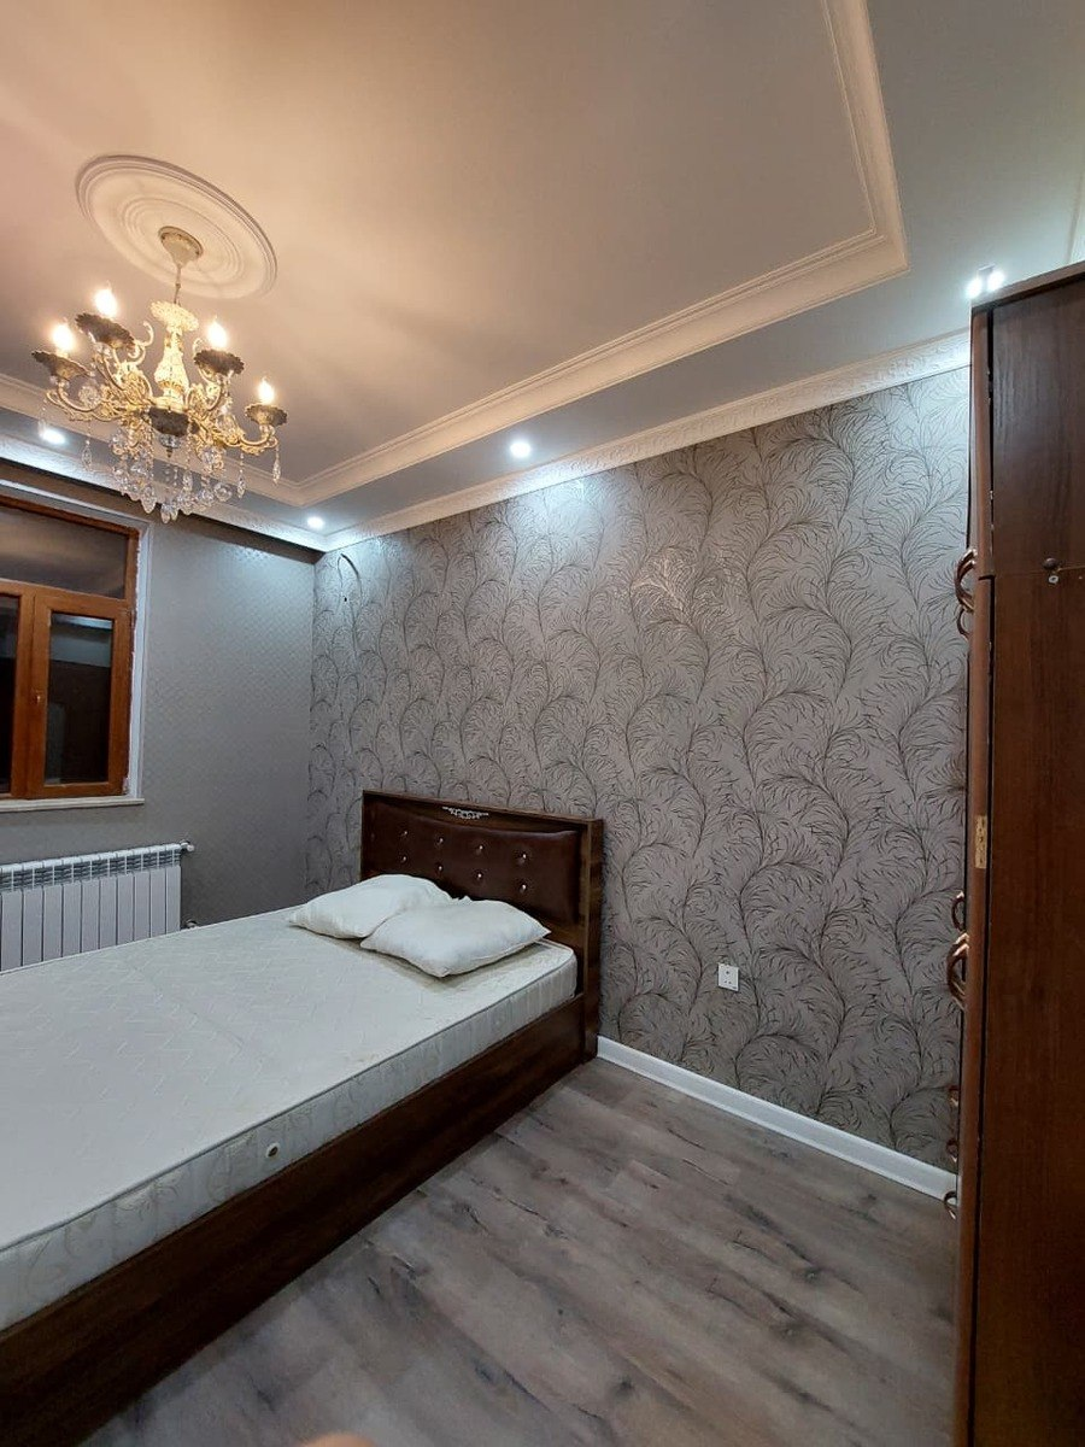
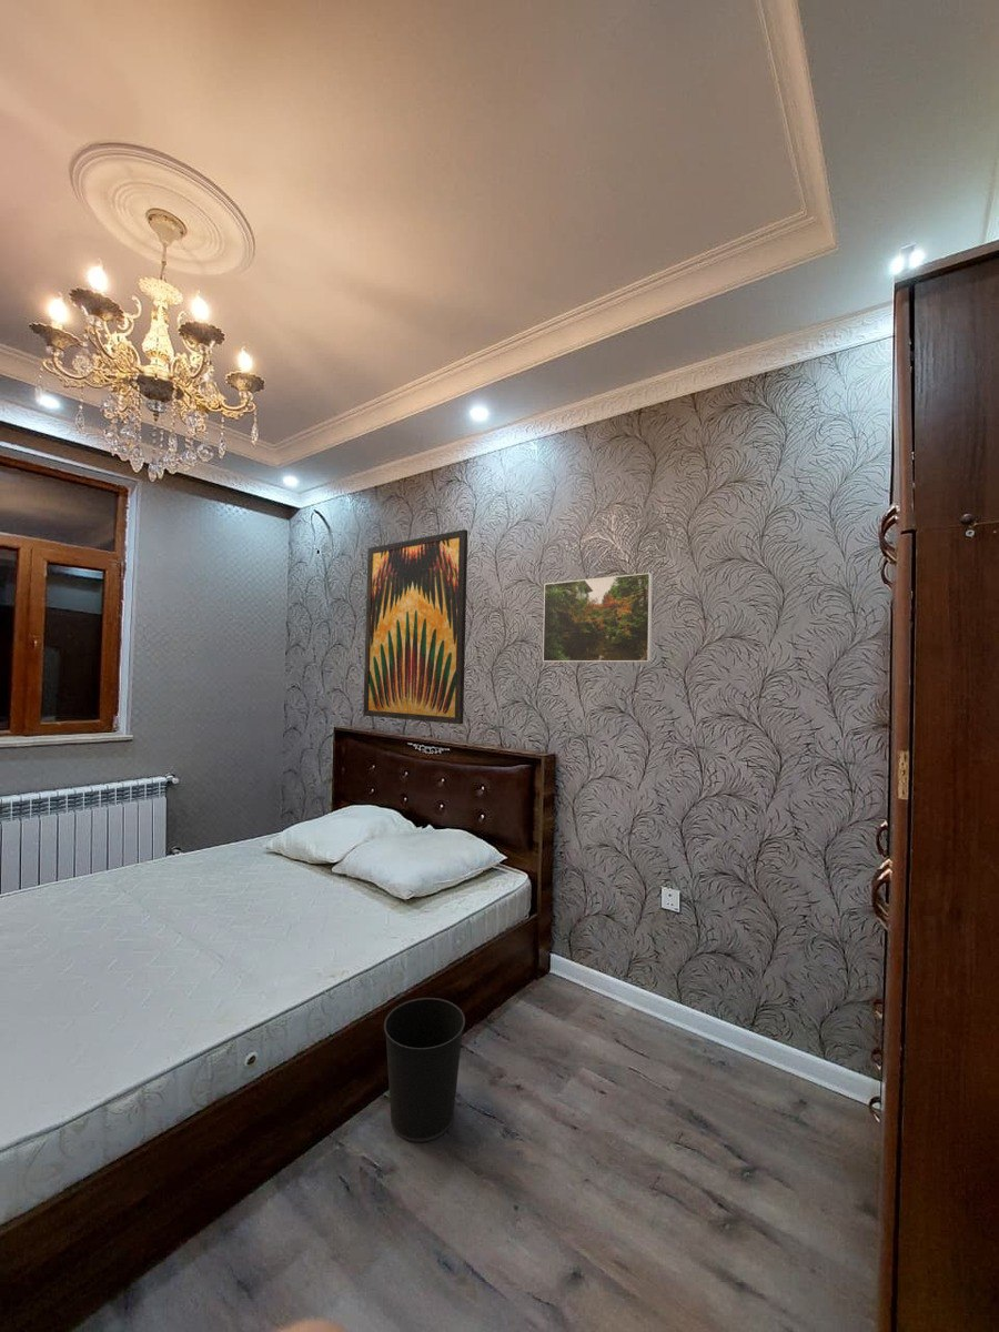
+ wastebasket [383,997,466,1143]
+ wall art [362,528,468,725]
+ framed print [542,572,654,663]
